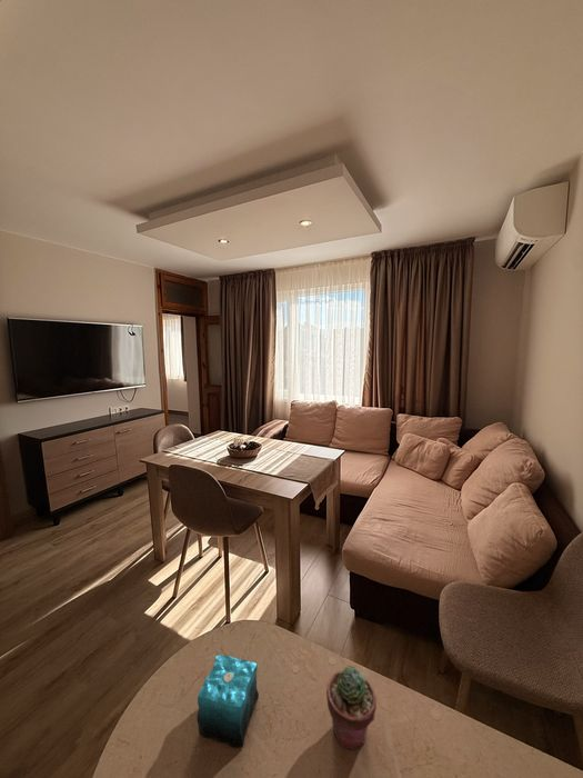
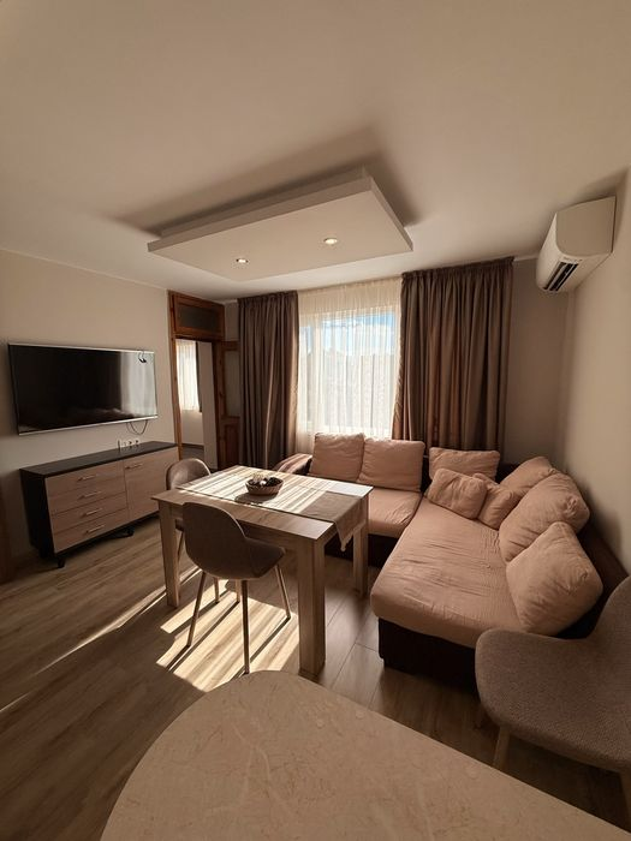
- candle [197,654,260,749]
- potted succulent [325,665,378,750]
